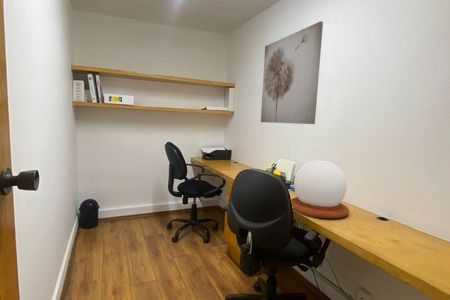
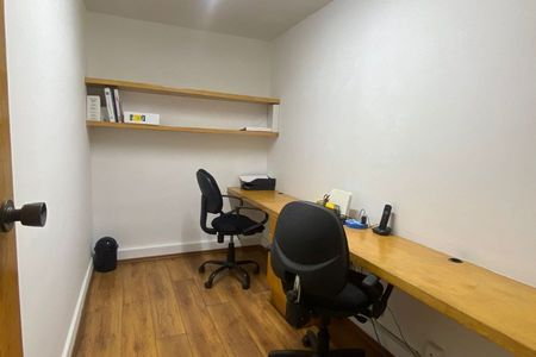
- wall art [260,20,324,125]
- snow globe [290,159,350,219]
